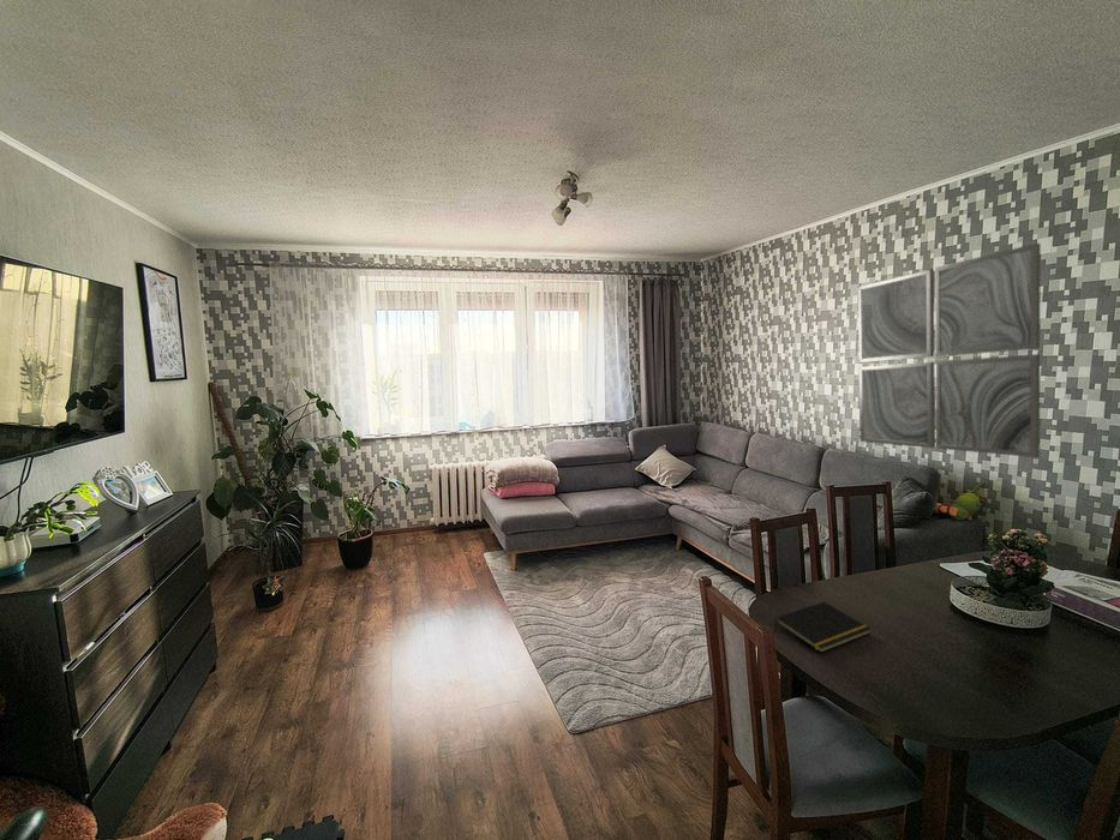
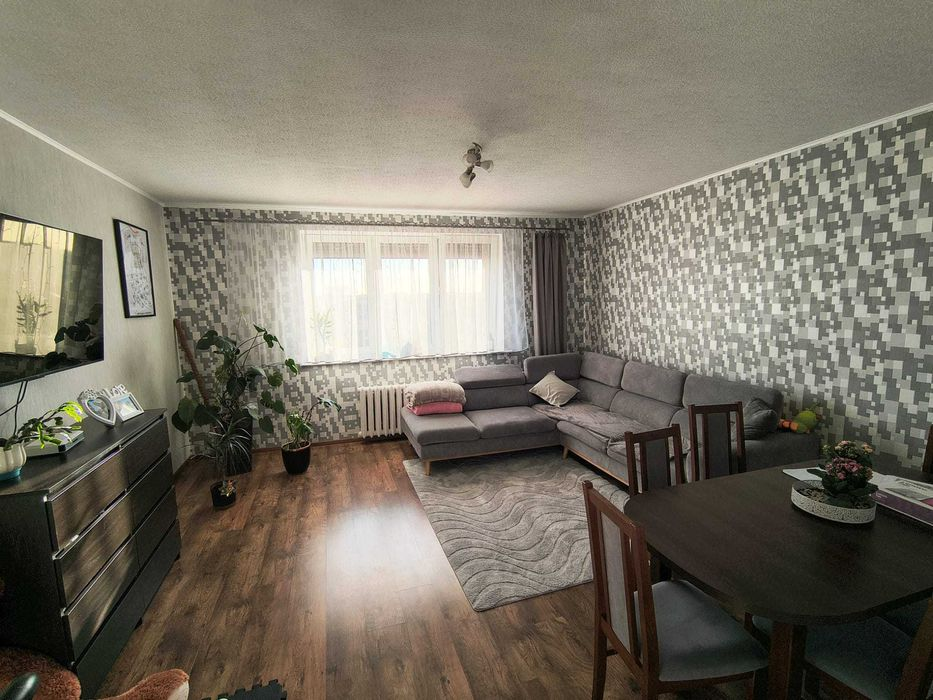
- wall art [857,242,1042,458]
- notepad [773,600,873,654]
